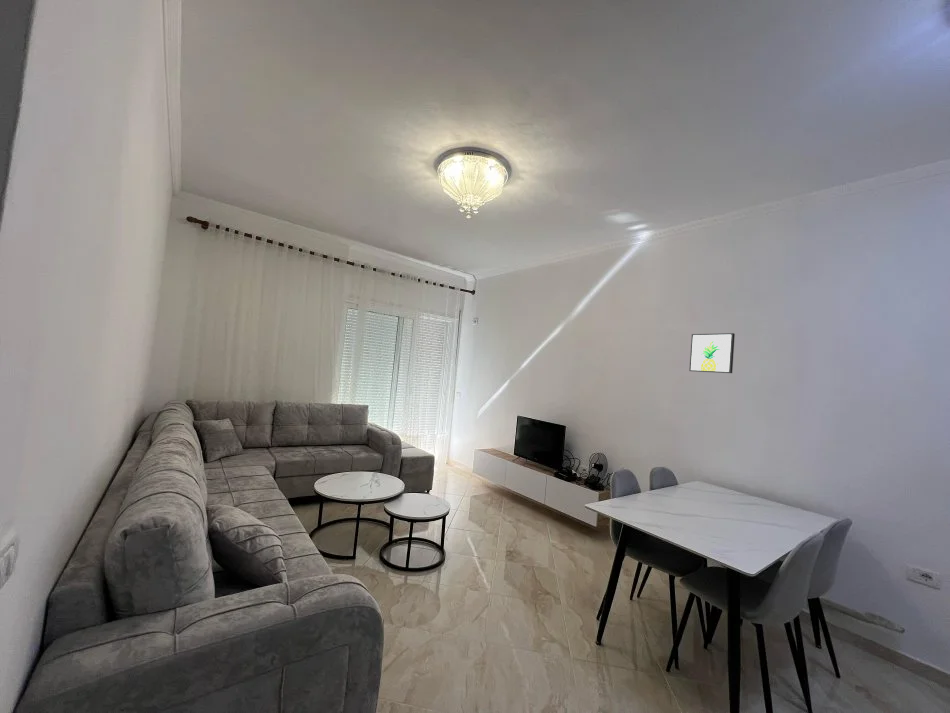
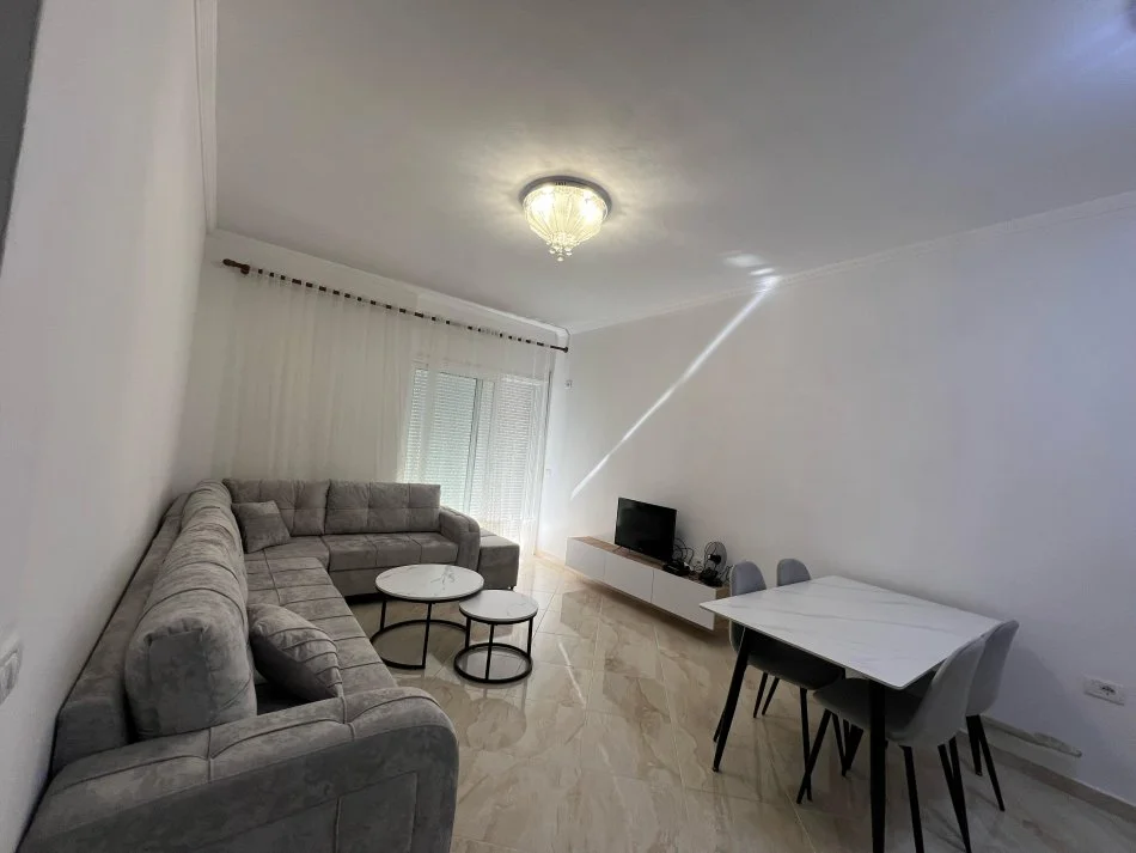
- wall art [688,332,736,374]
